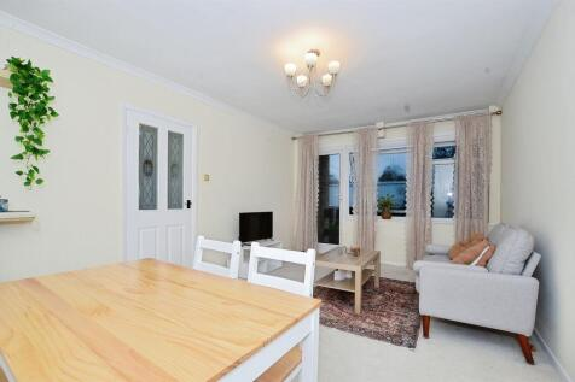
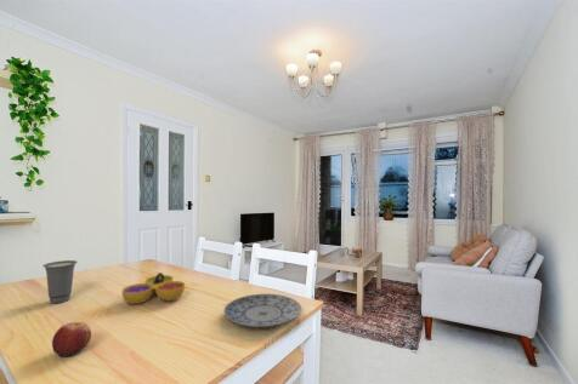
+ apple [51,321,92,357]
+ cup [41,259,79,304]
+ decorative bowl [121,271,186,305]
+ plate [222,293,302,328]
